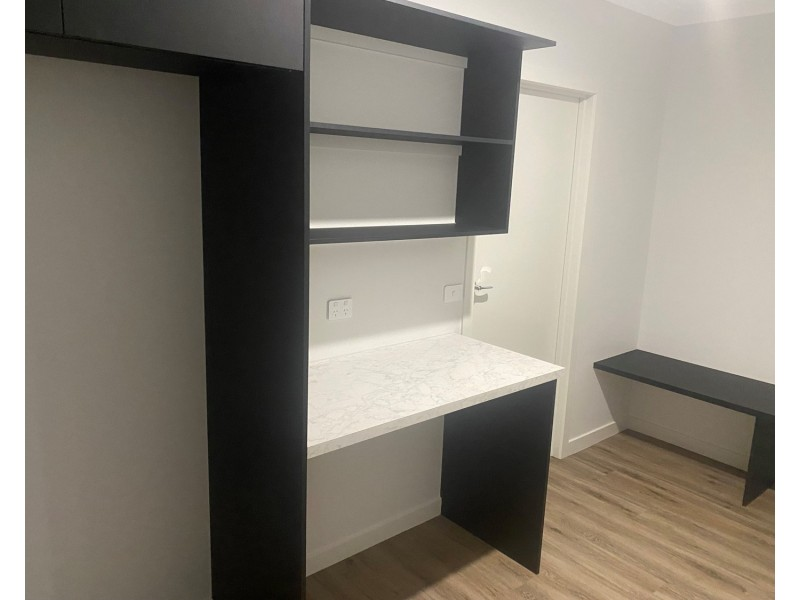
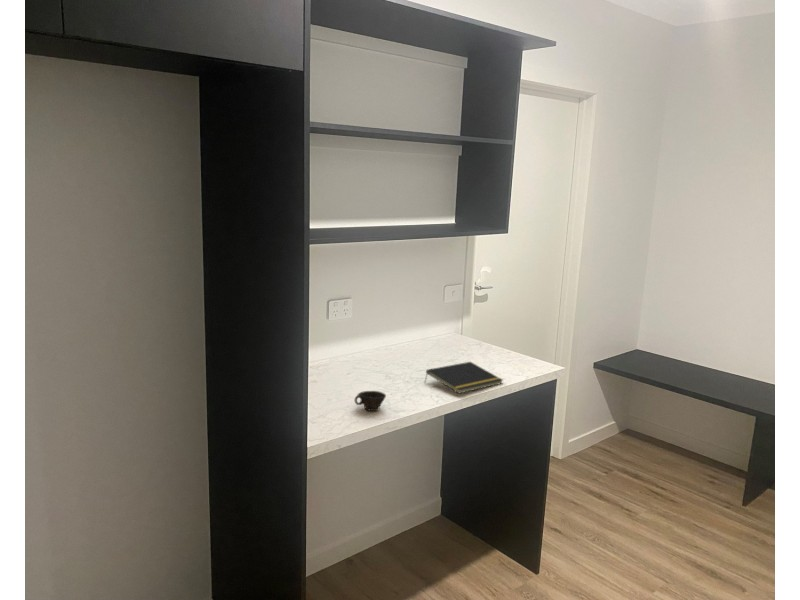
+ cup [354,390,387,412]
+ notepad [424,361,504,394]
